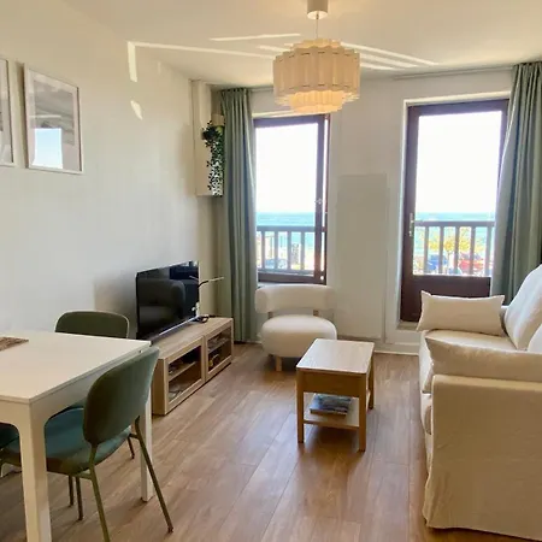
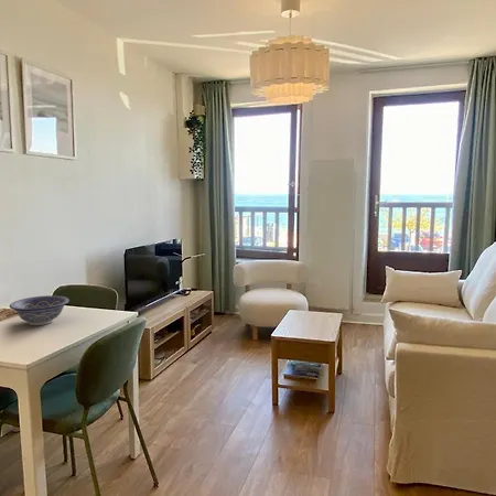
+ decorative bowl [9,294,71,326]
